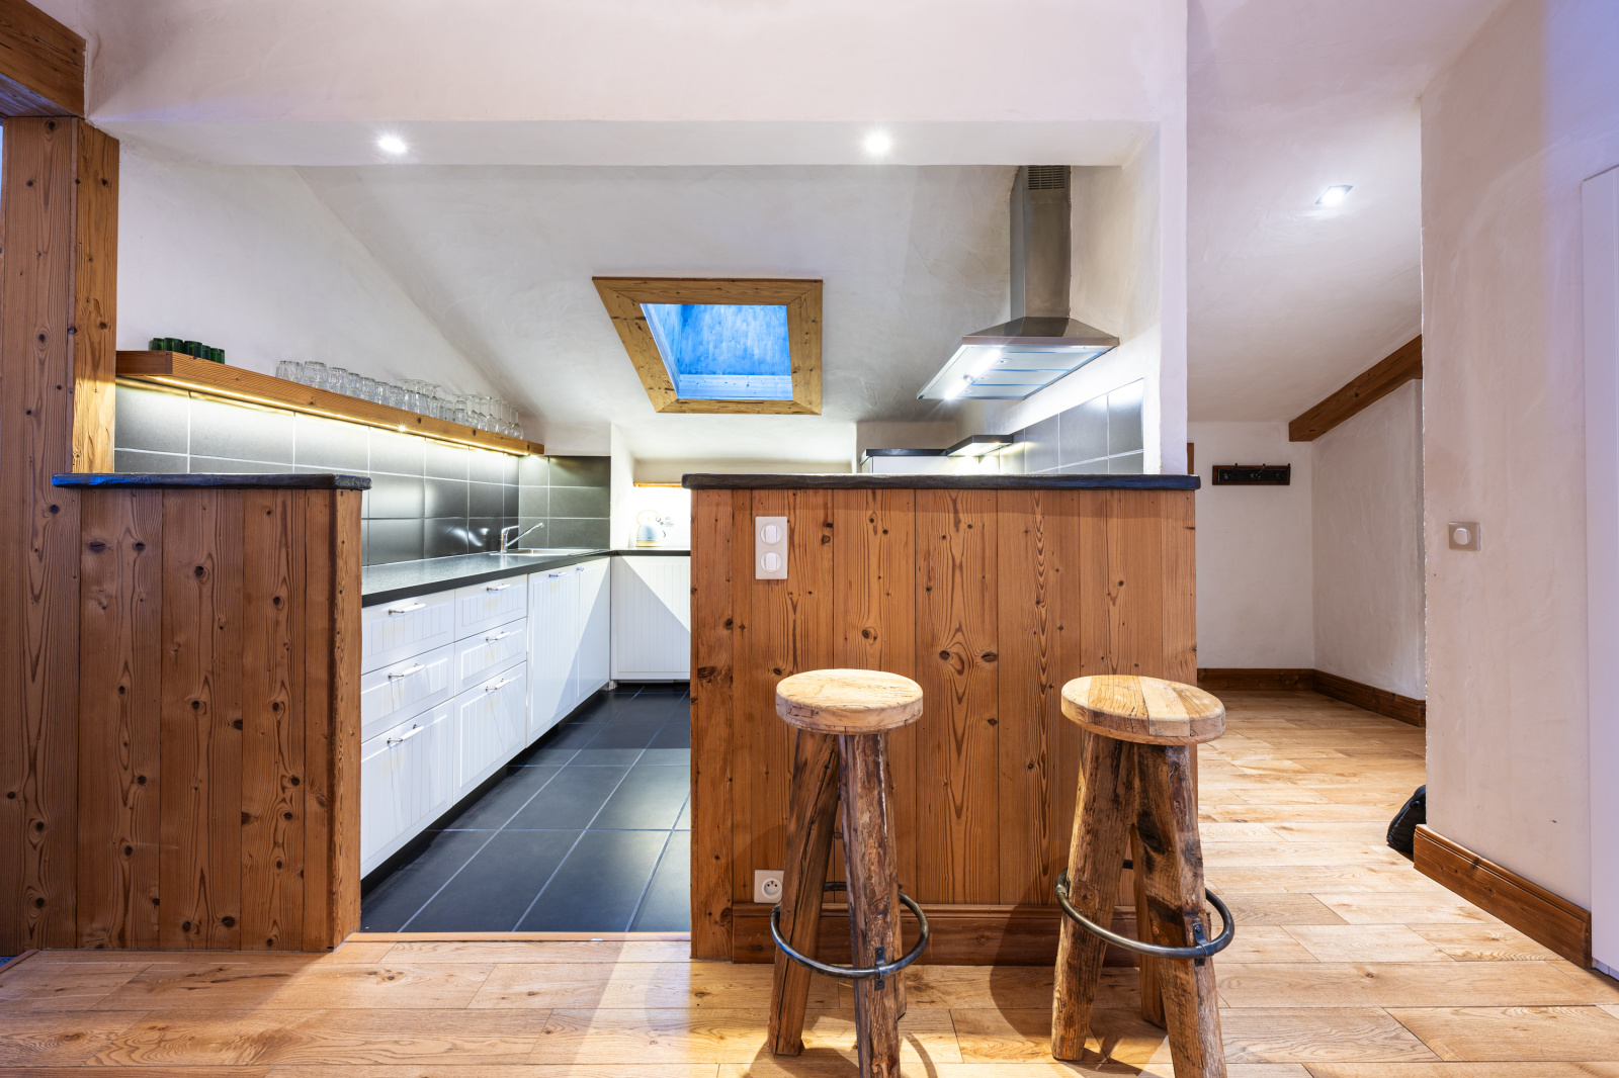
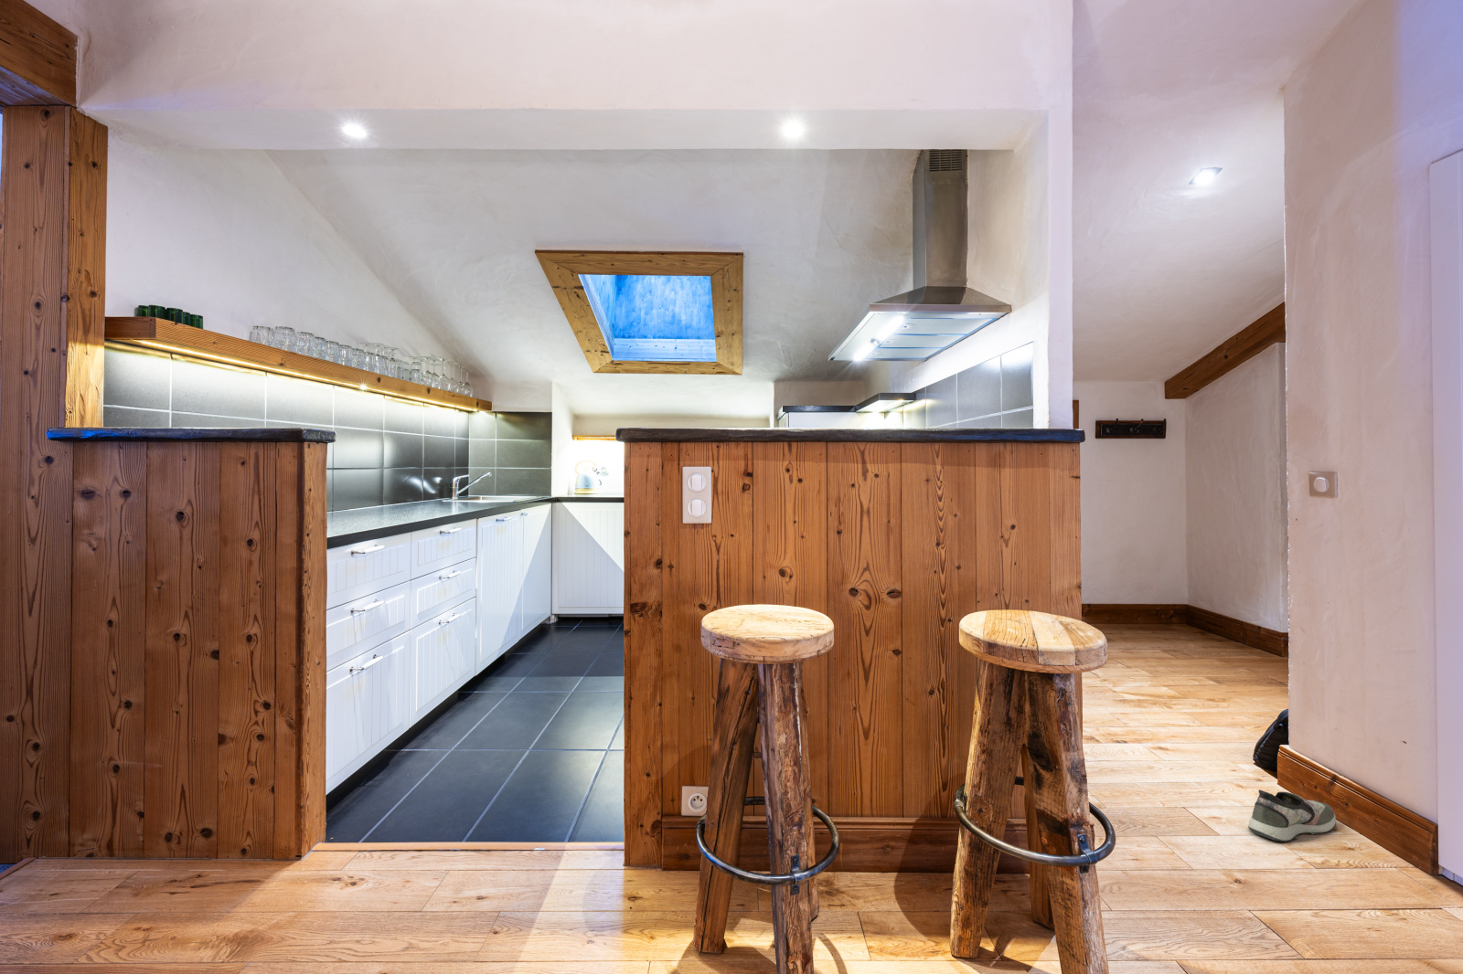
+ shoe [1248,782,1337,842]
